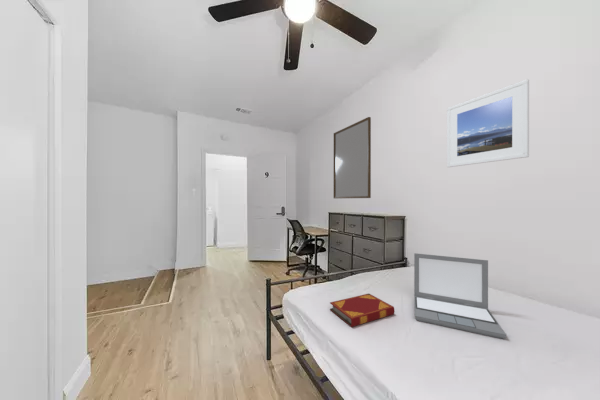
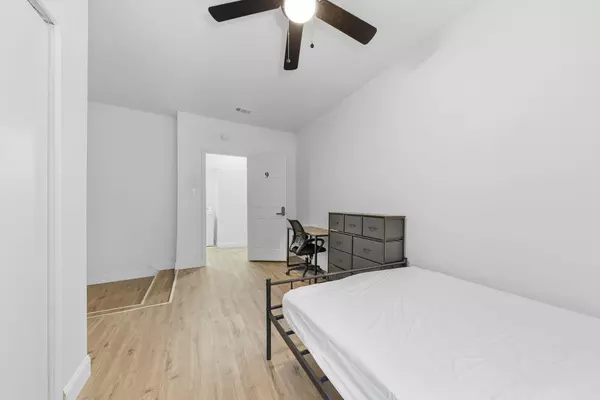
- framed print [446,78,530,168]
- home mirror [333,116,372,199]
- laptop [413,253,507,340]
- hardback book [329,293,395,328]
